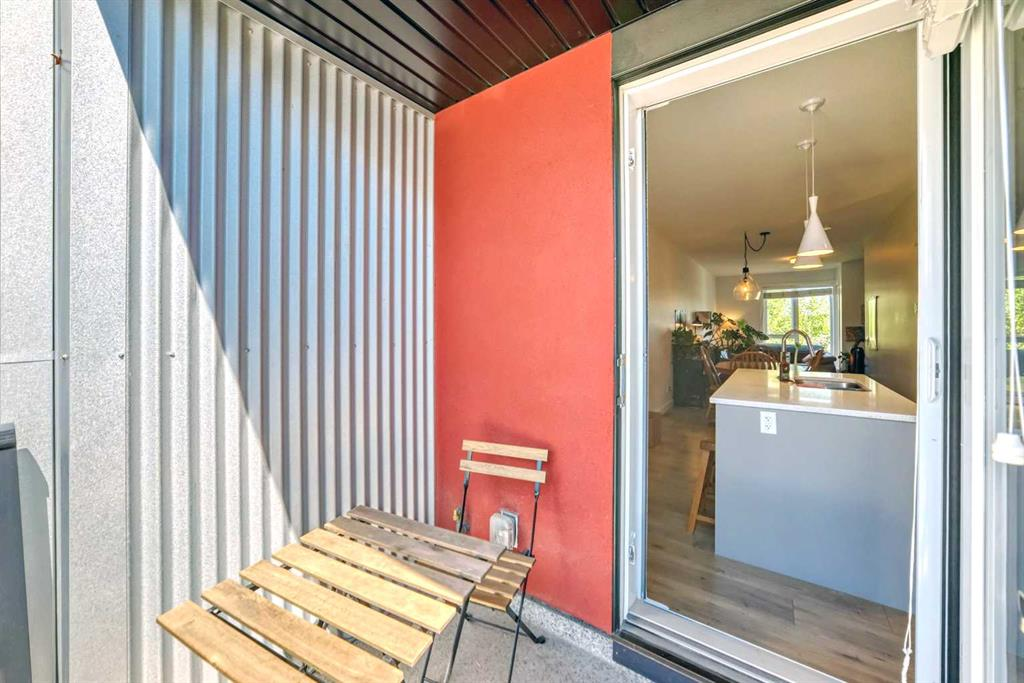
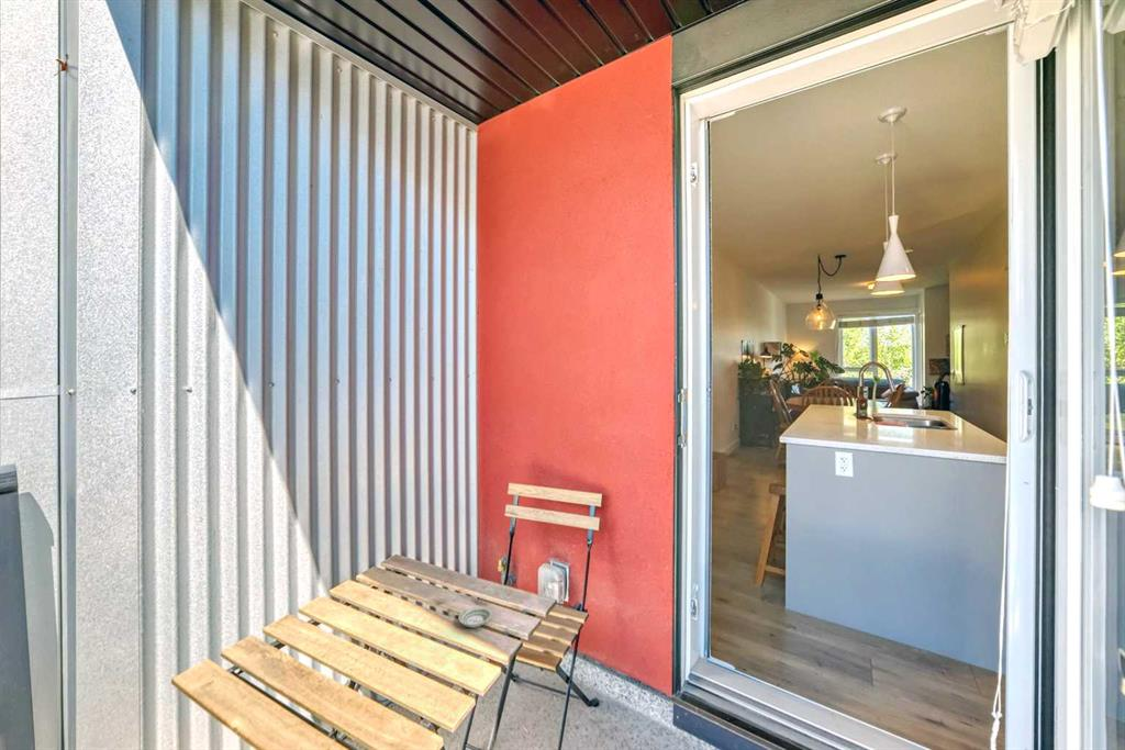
+ saucer [457,606,492,629]
